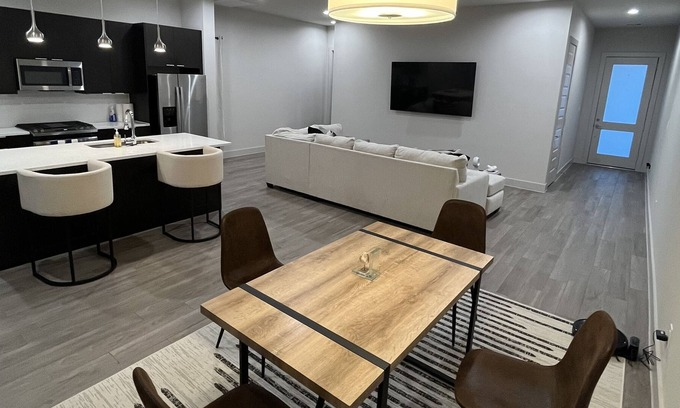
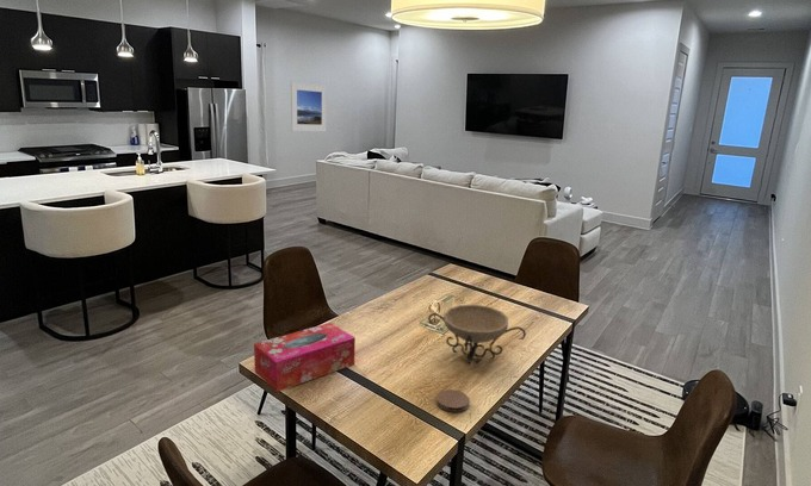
+ decorative bowl [427,304,527,366]
+ coaster [435,388,471,413]
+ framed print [290,81,328,132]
+ tissue box [253,322,357,393]
